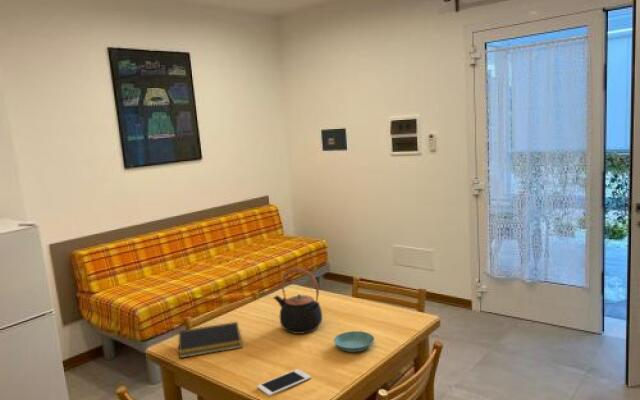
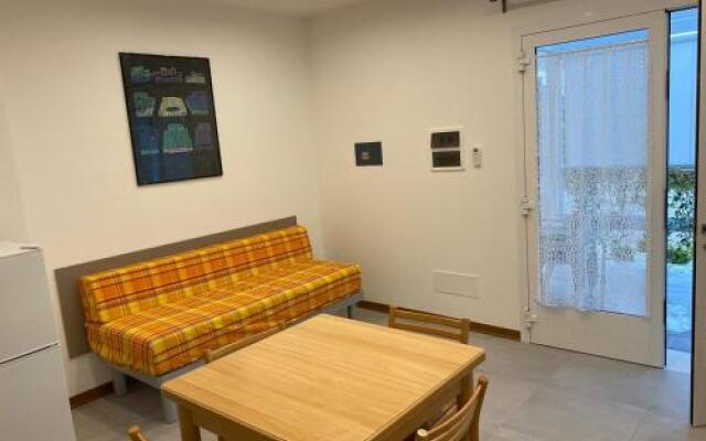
- cell phone [256,368,312,397]
- saucer [333,330,375,353]
- teapot [273,267,323,335]
- notepad [178,321,243,359]
